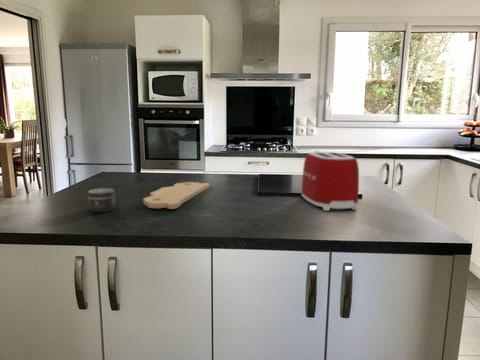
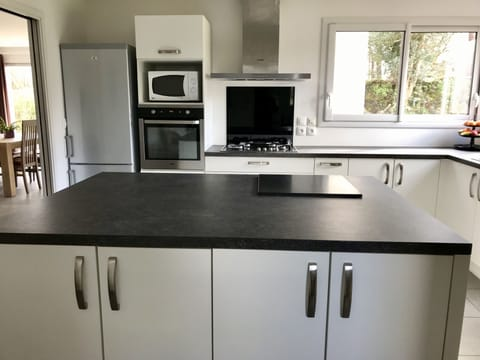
- jar [87,187,116,213]
- cutting board [142,181,211,210]
- toaster [301,150,360,212]
